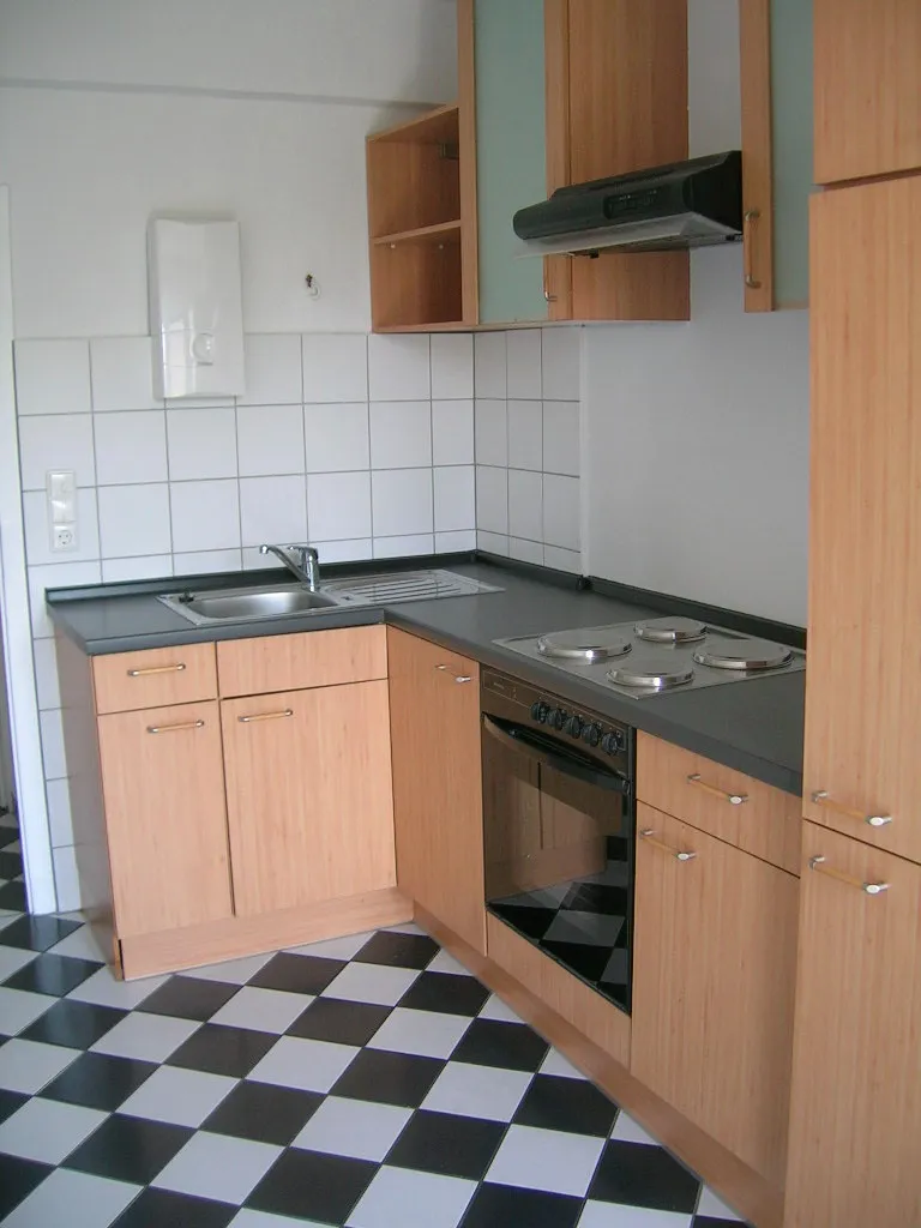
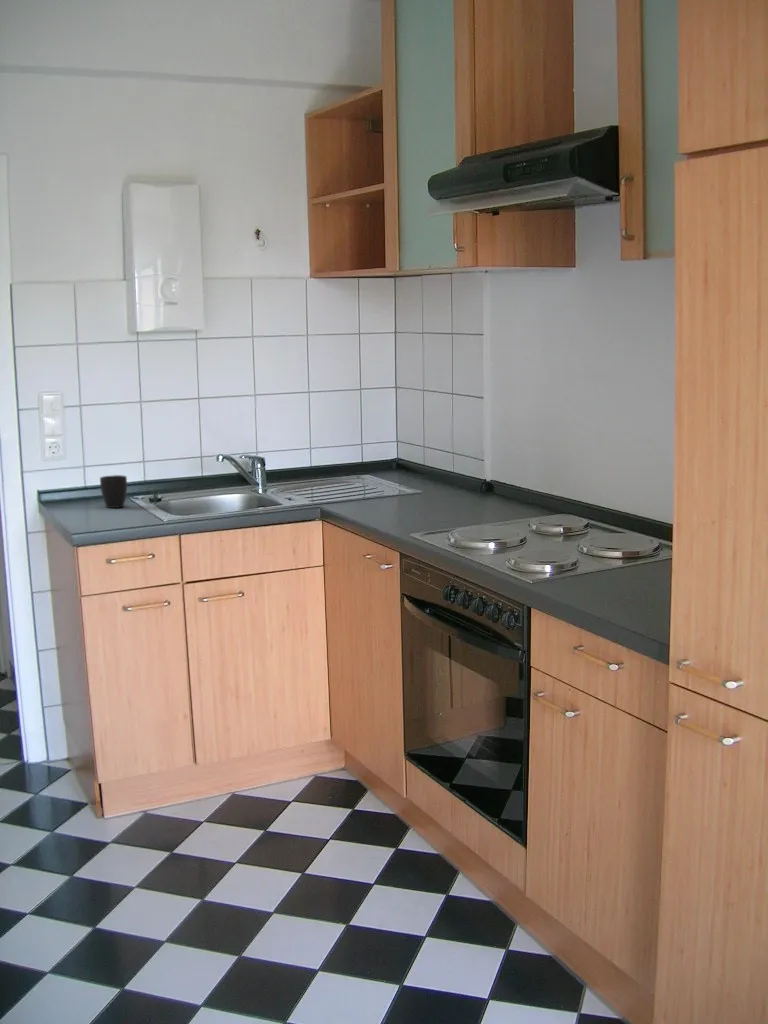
+ mug [99,474,128,509]
